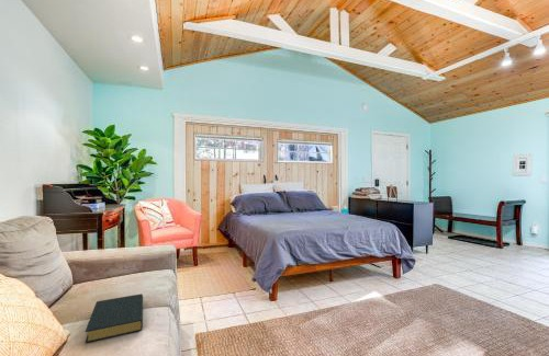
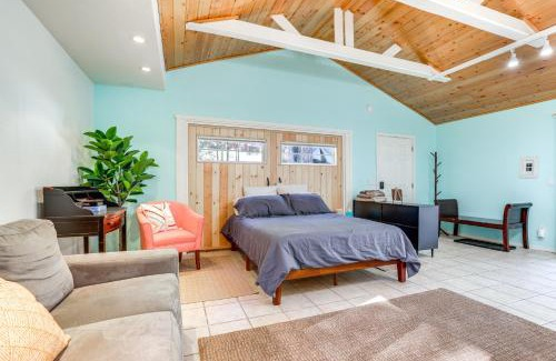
- hardback book [85,292,144,344]
